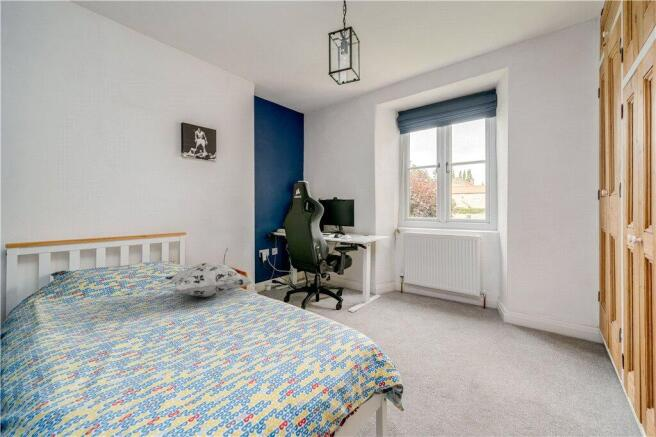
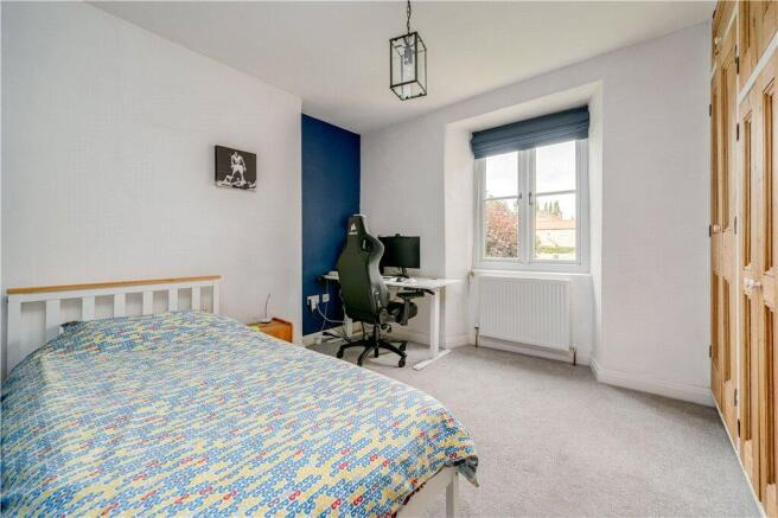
- decorative pillow [164,262,254,298]
